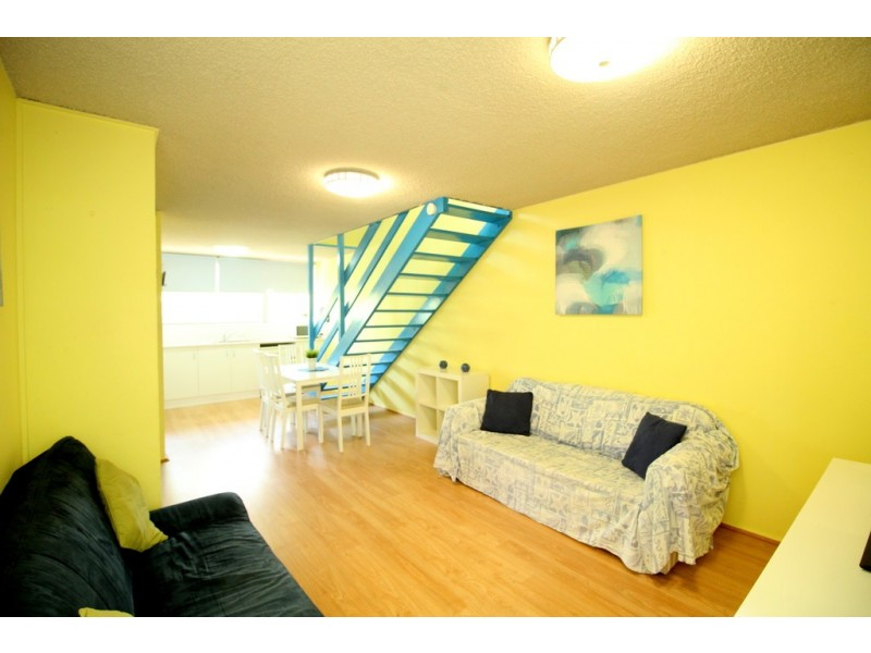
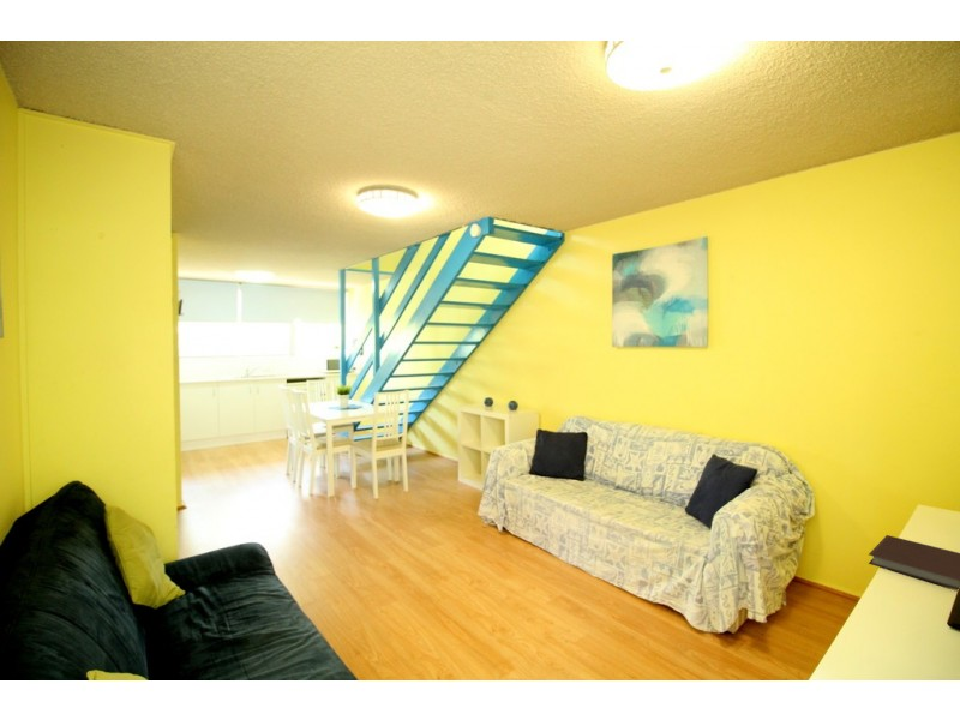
+ notebook [868,534,960,590]
